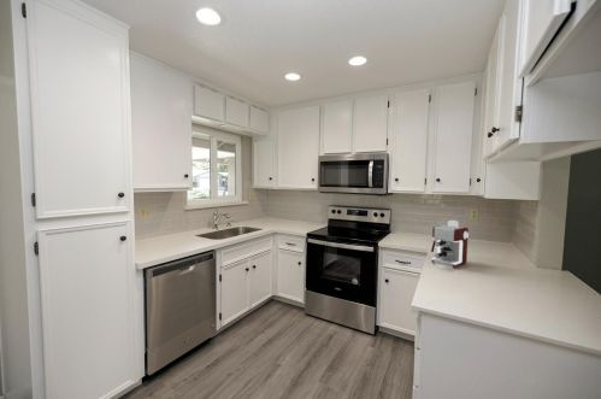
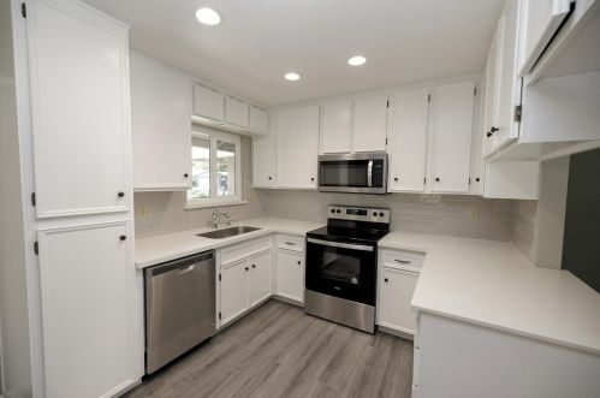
- coffee maker [430,219,470,269]
